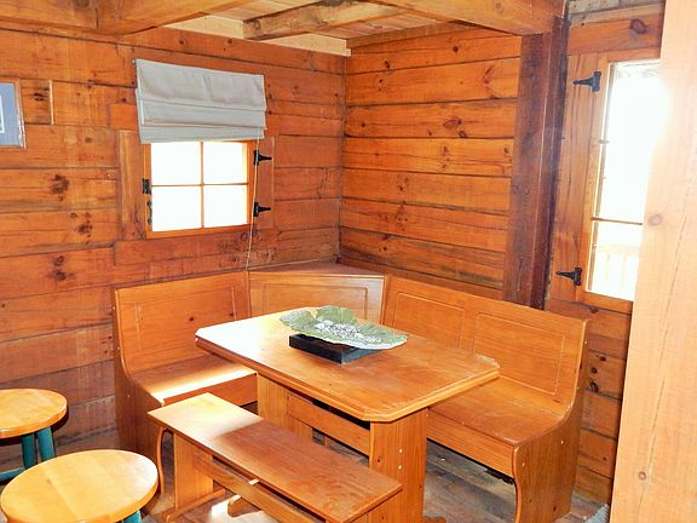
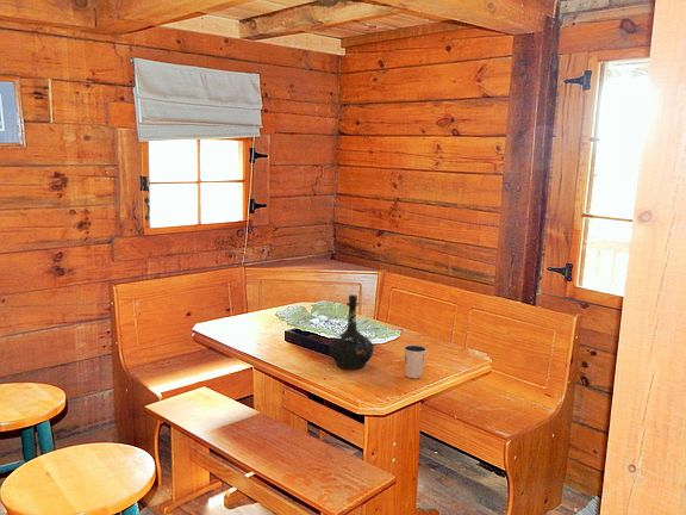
+ dixie cup [403,343,428,379]
+ bottle [328,293,375,371]
